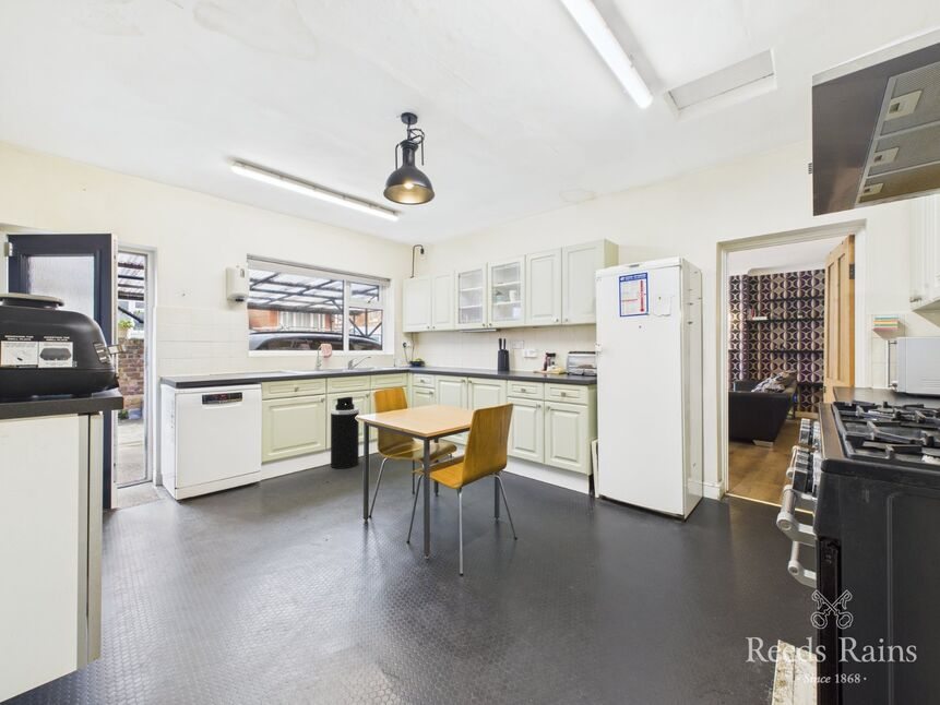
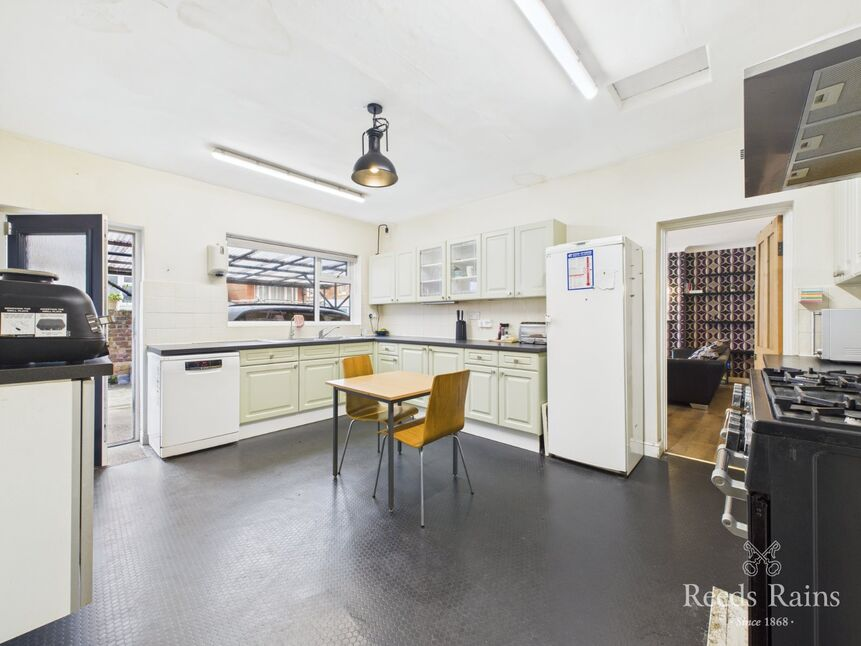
- trash can [330,396,360,470]
